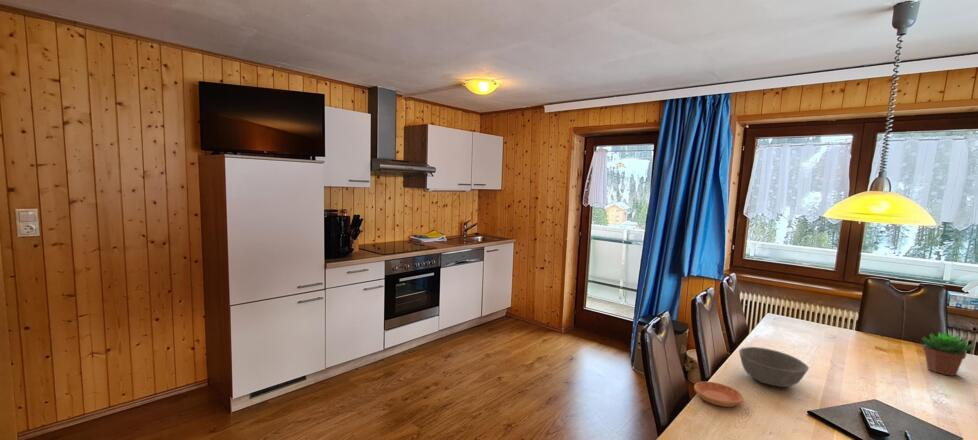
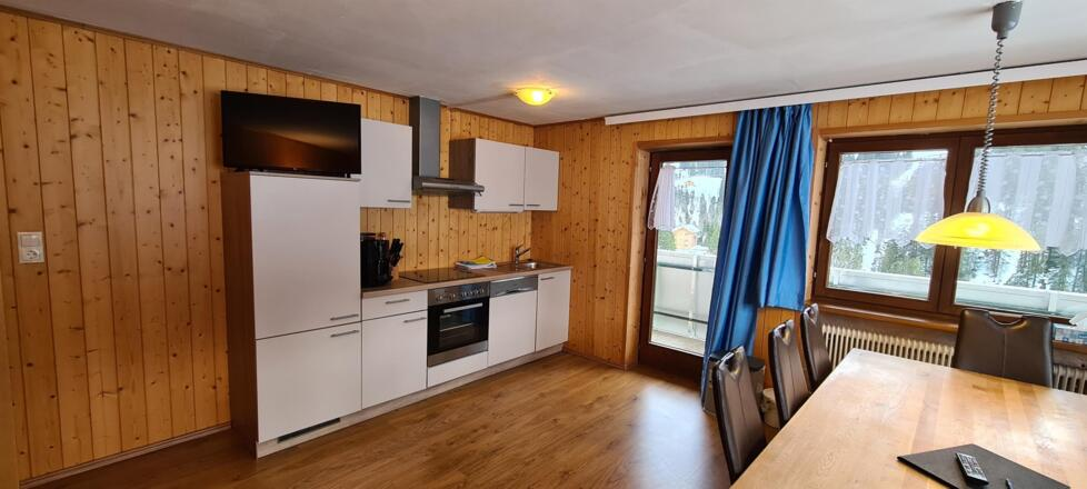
- saucer [693,381,744,408]
- bowl [738,346,810,388]
- succulent plant [920,331,977,377]
